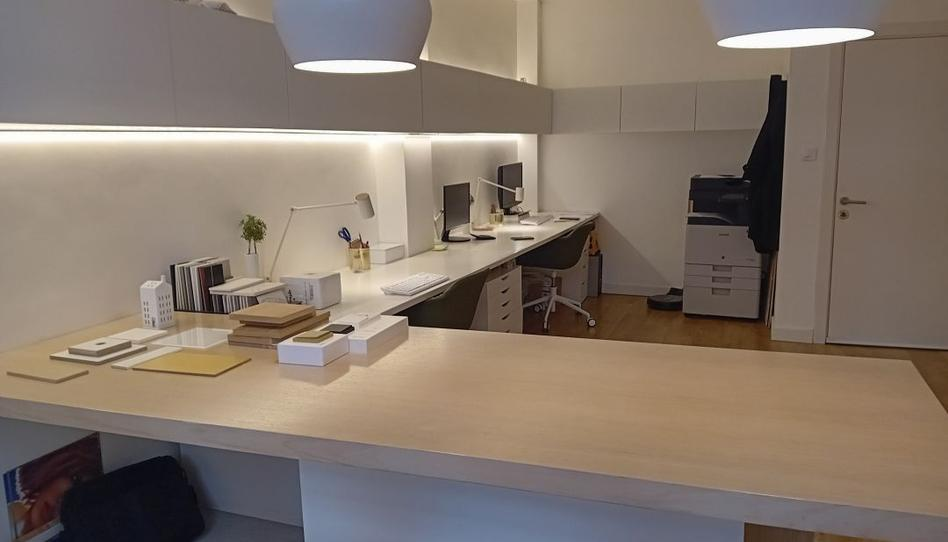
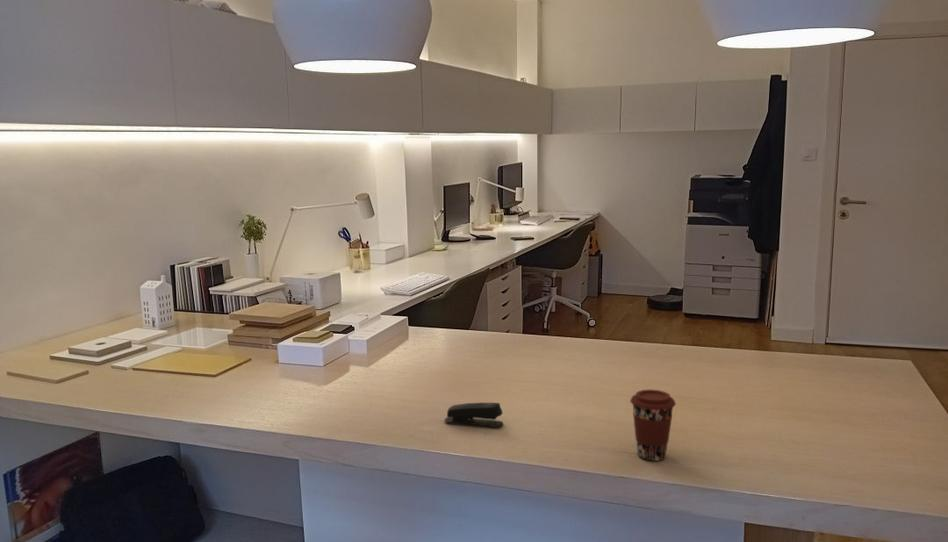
+ coffee cup [629,389,677,462]
+ stapler [443,402,504,428]
